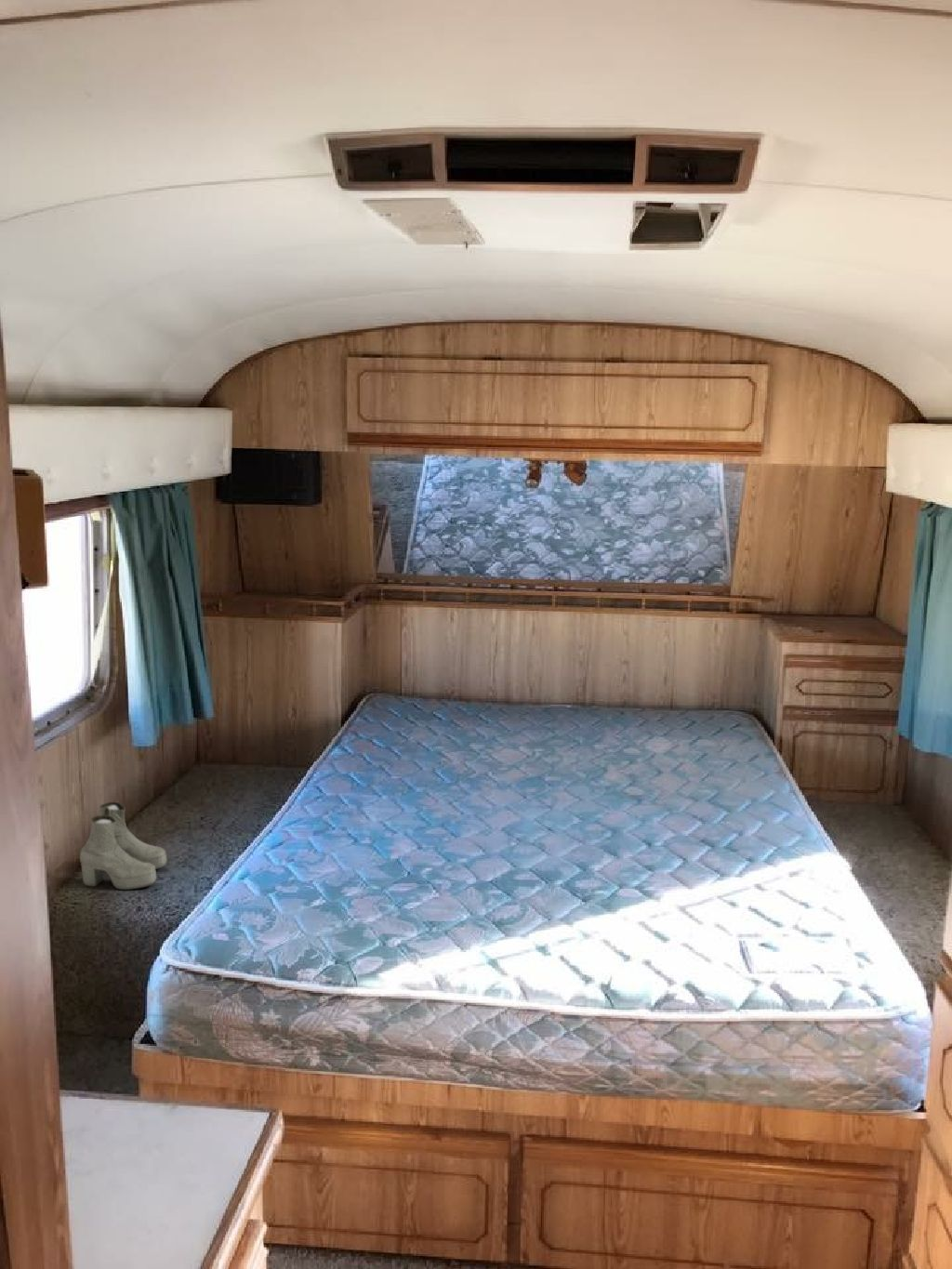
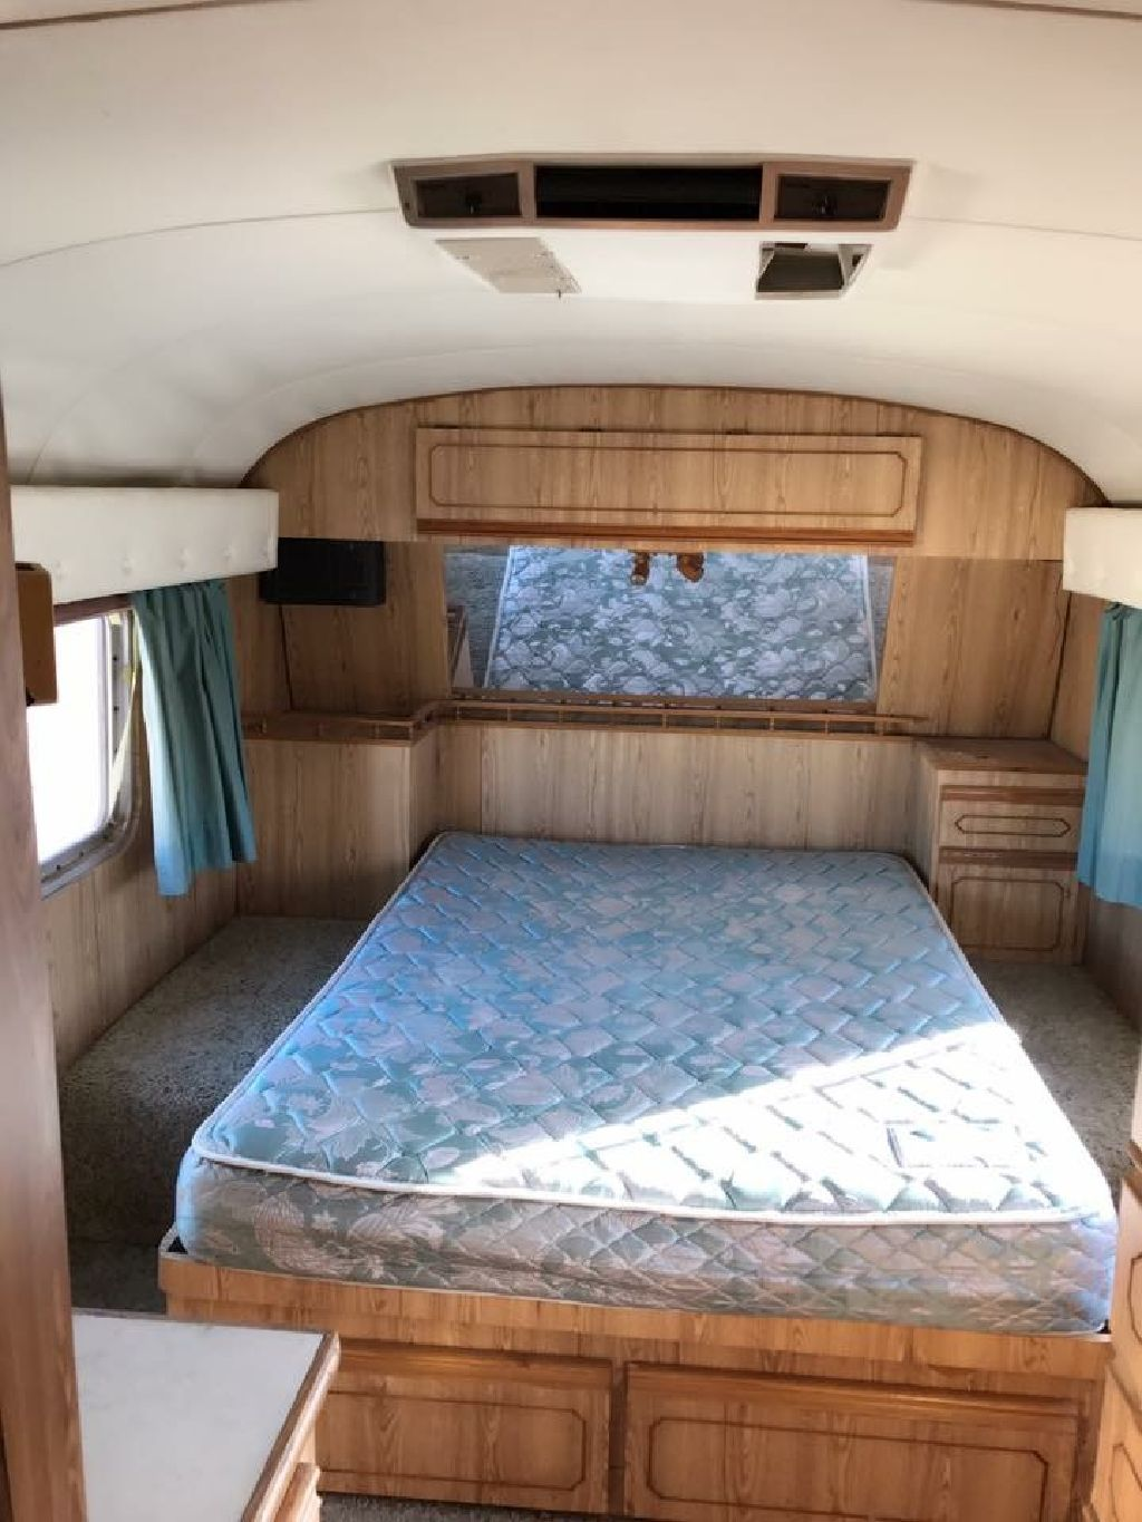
- boots [79,801,167,891]
